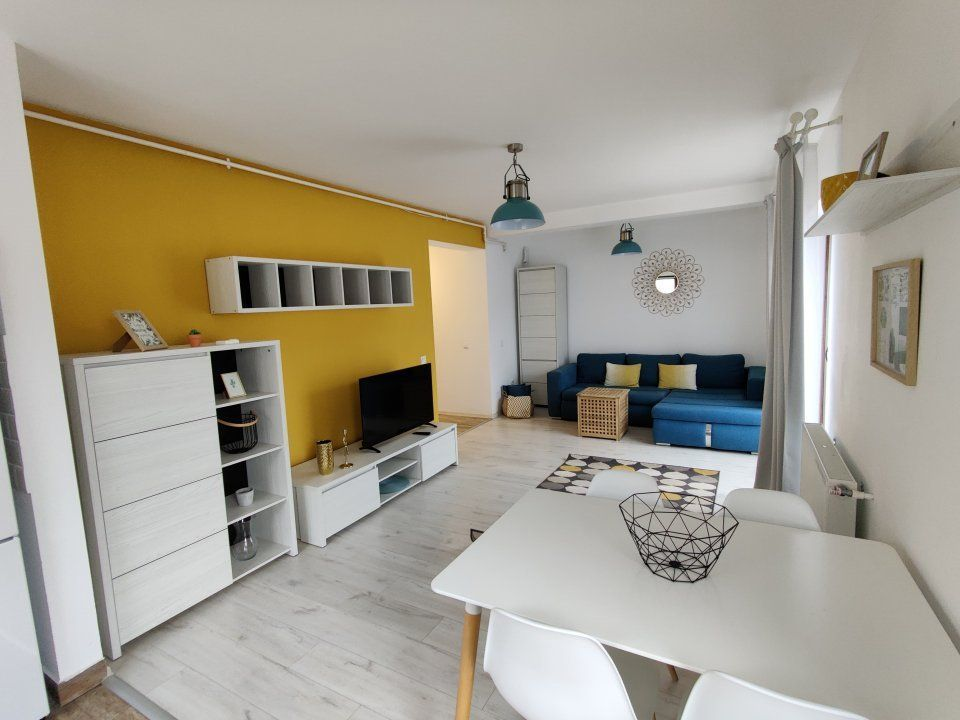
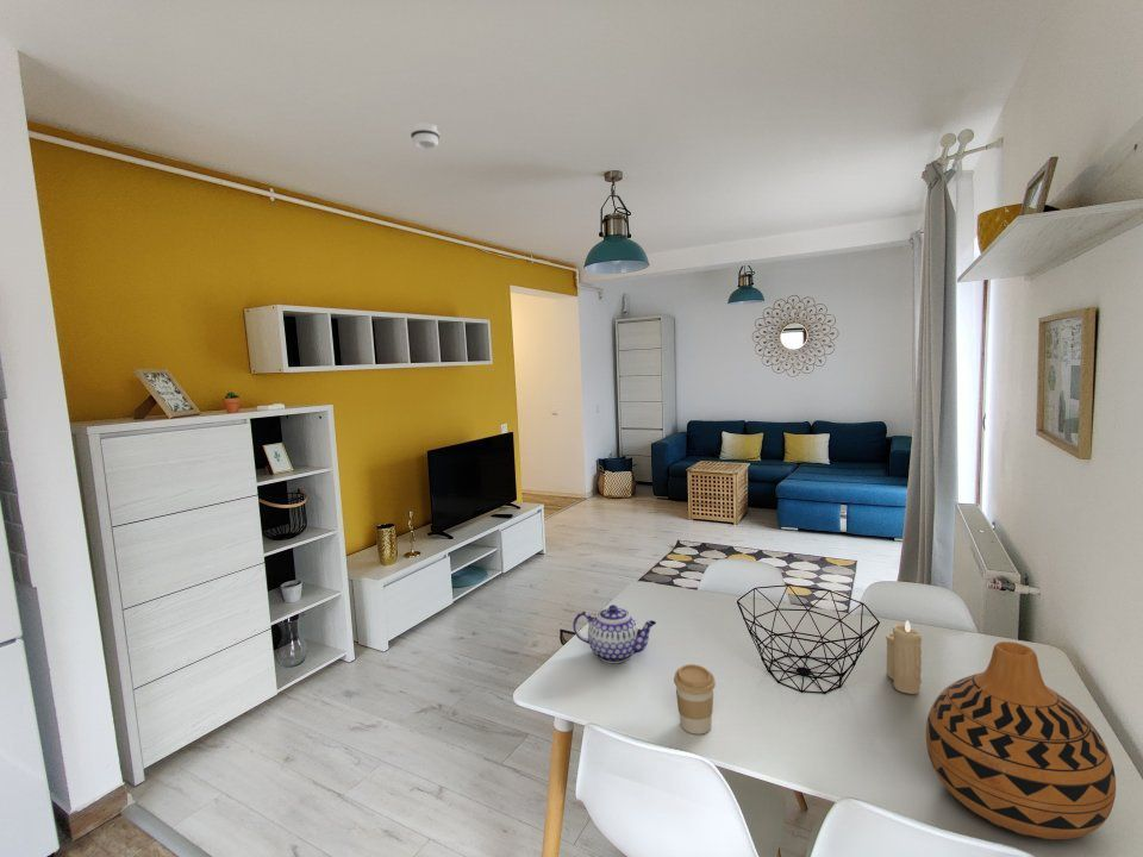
+ coffee cup [673,663,717,736]
+ vase [925,640,1117,840]
+ candle [885,619,923,695]
+ teapot [572,603,657,664]
+ smoke detector [410,121,441,150]
